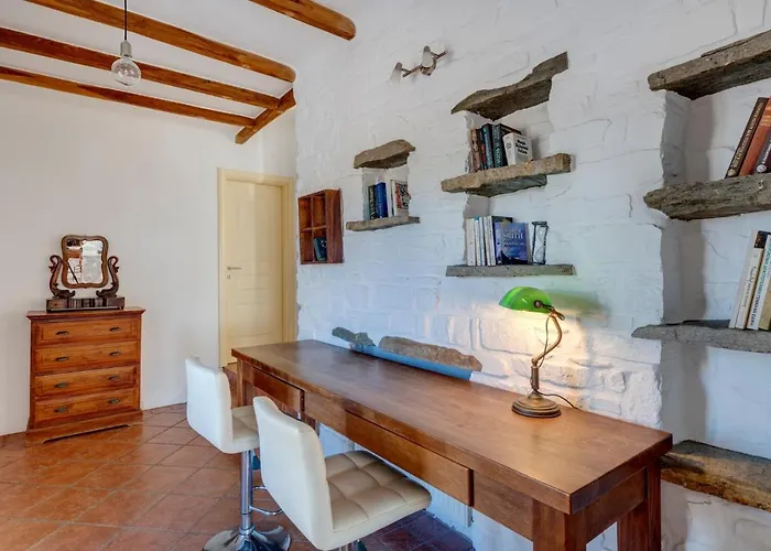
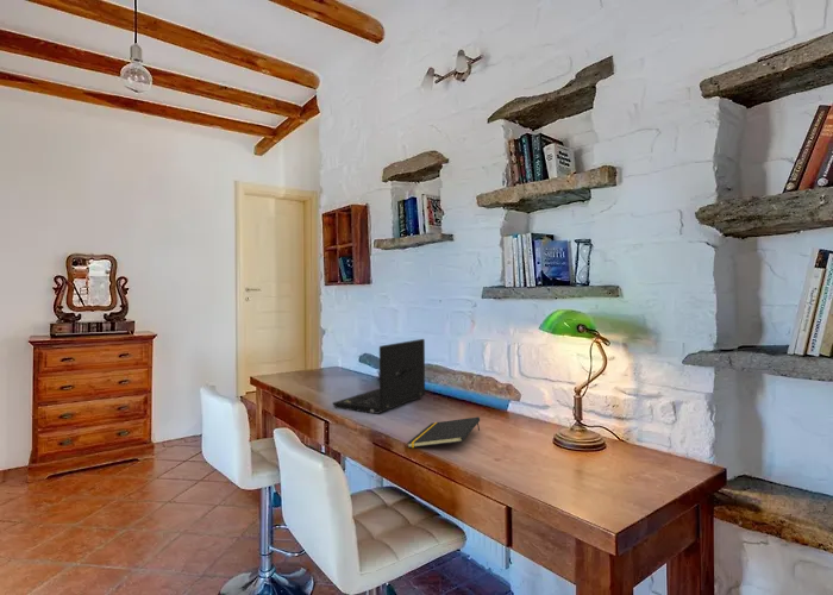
+ notepad [406,415,481,449]
+ laptop [332,338,426,414]
